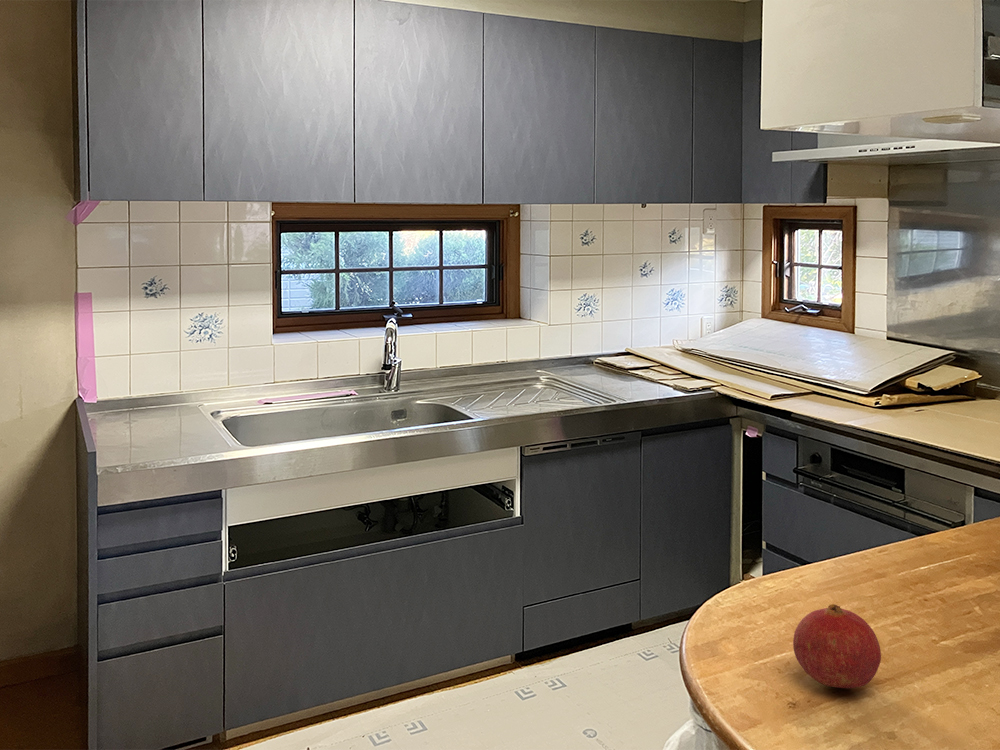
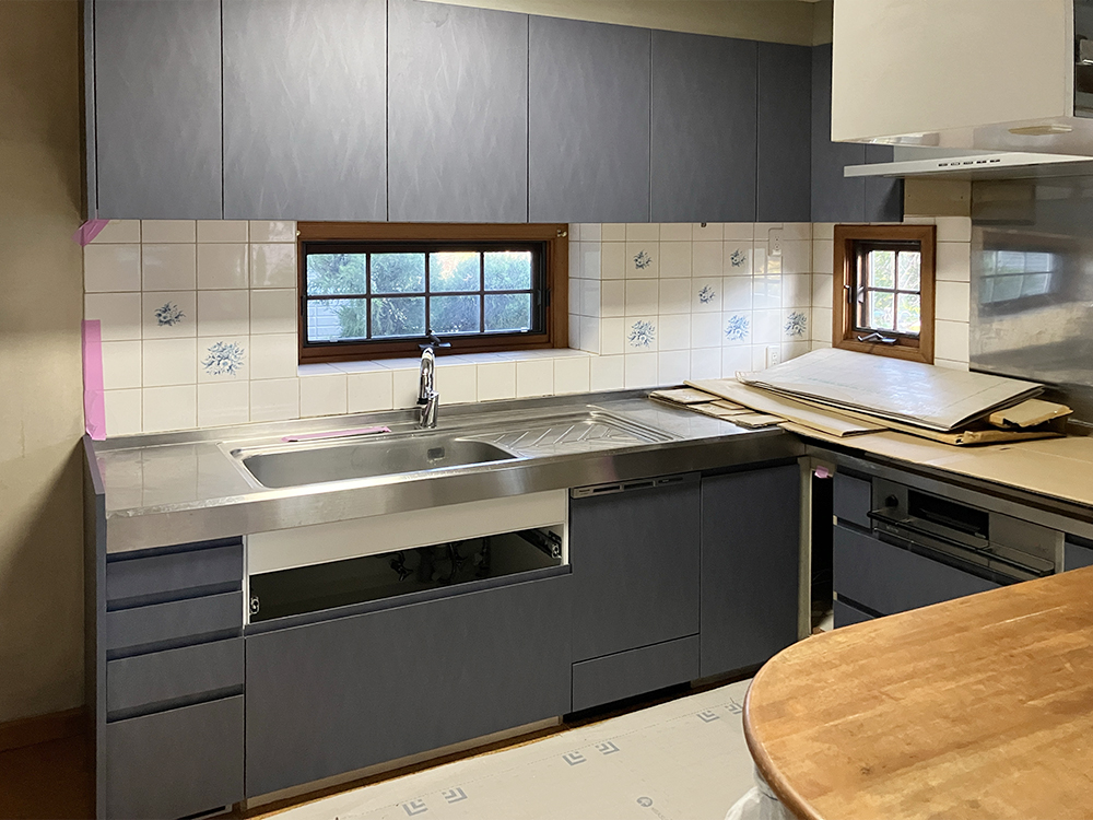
- fruit [792,603,882,689]
